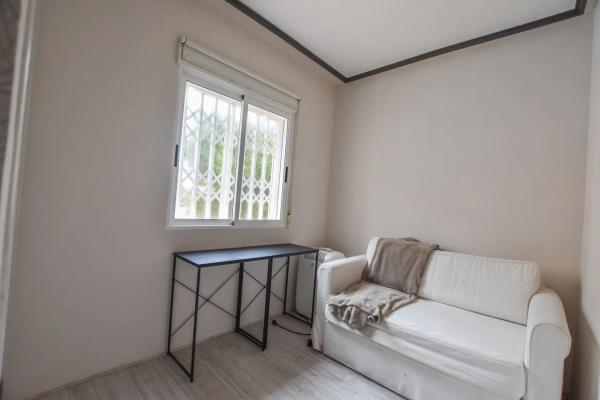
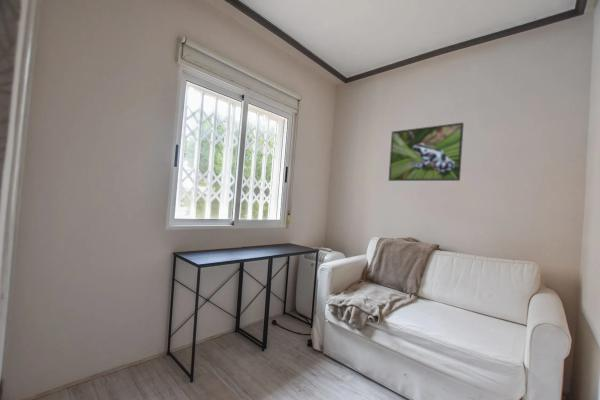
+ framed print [388,122,465,182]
